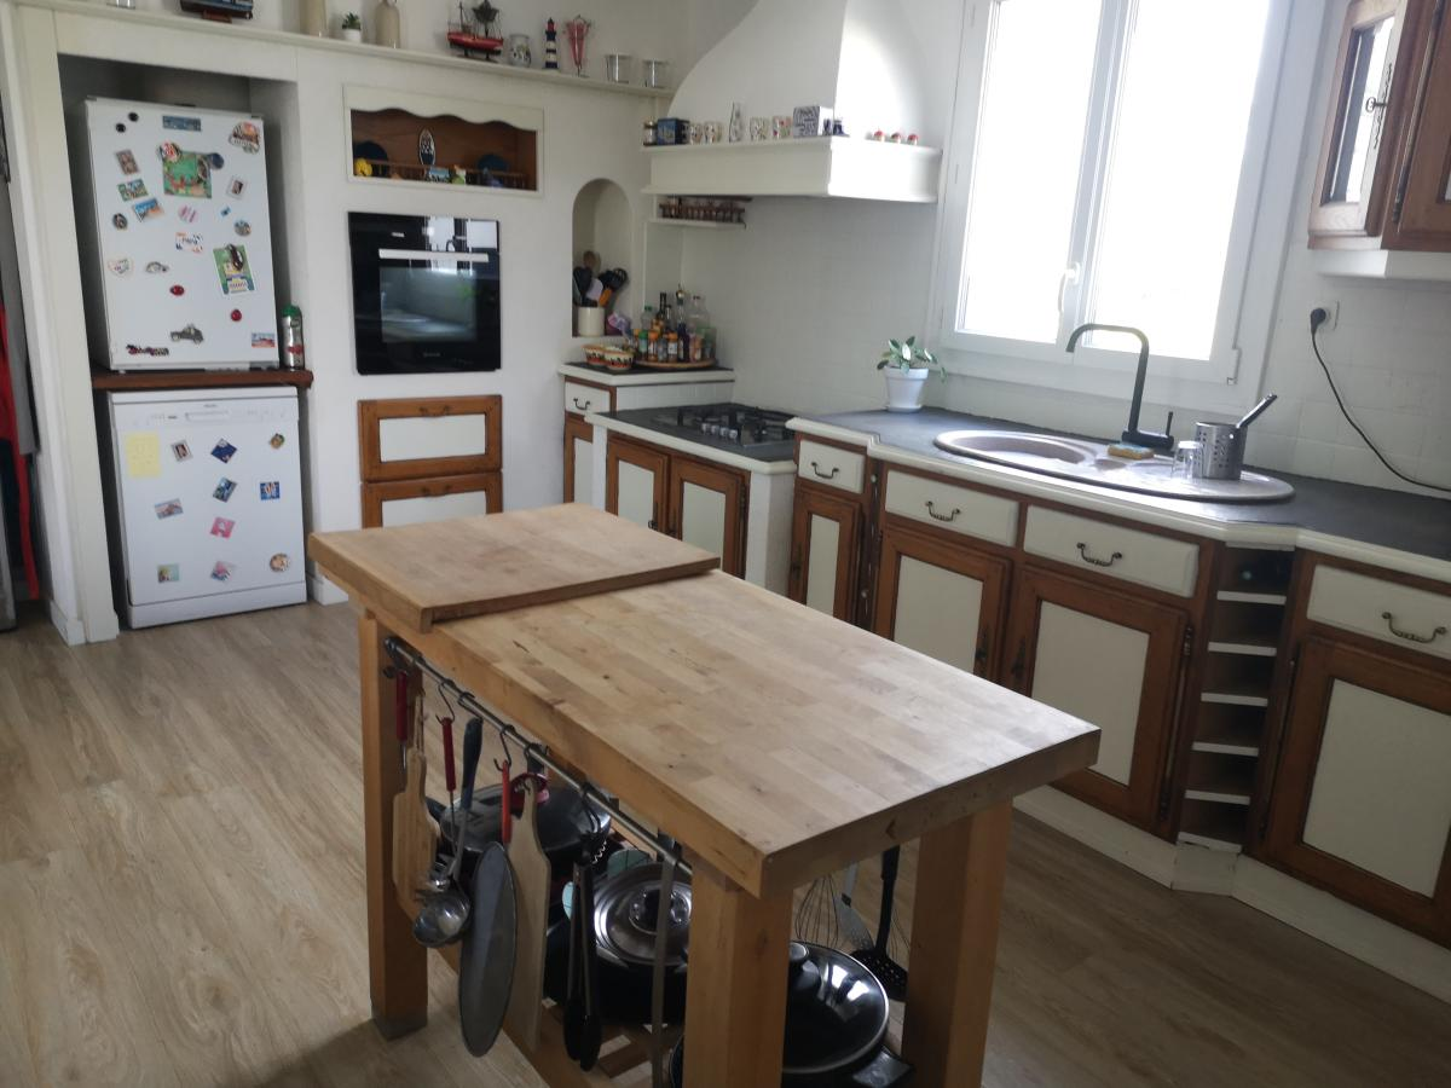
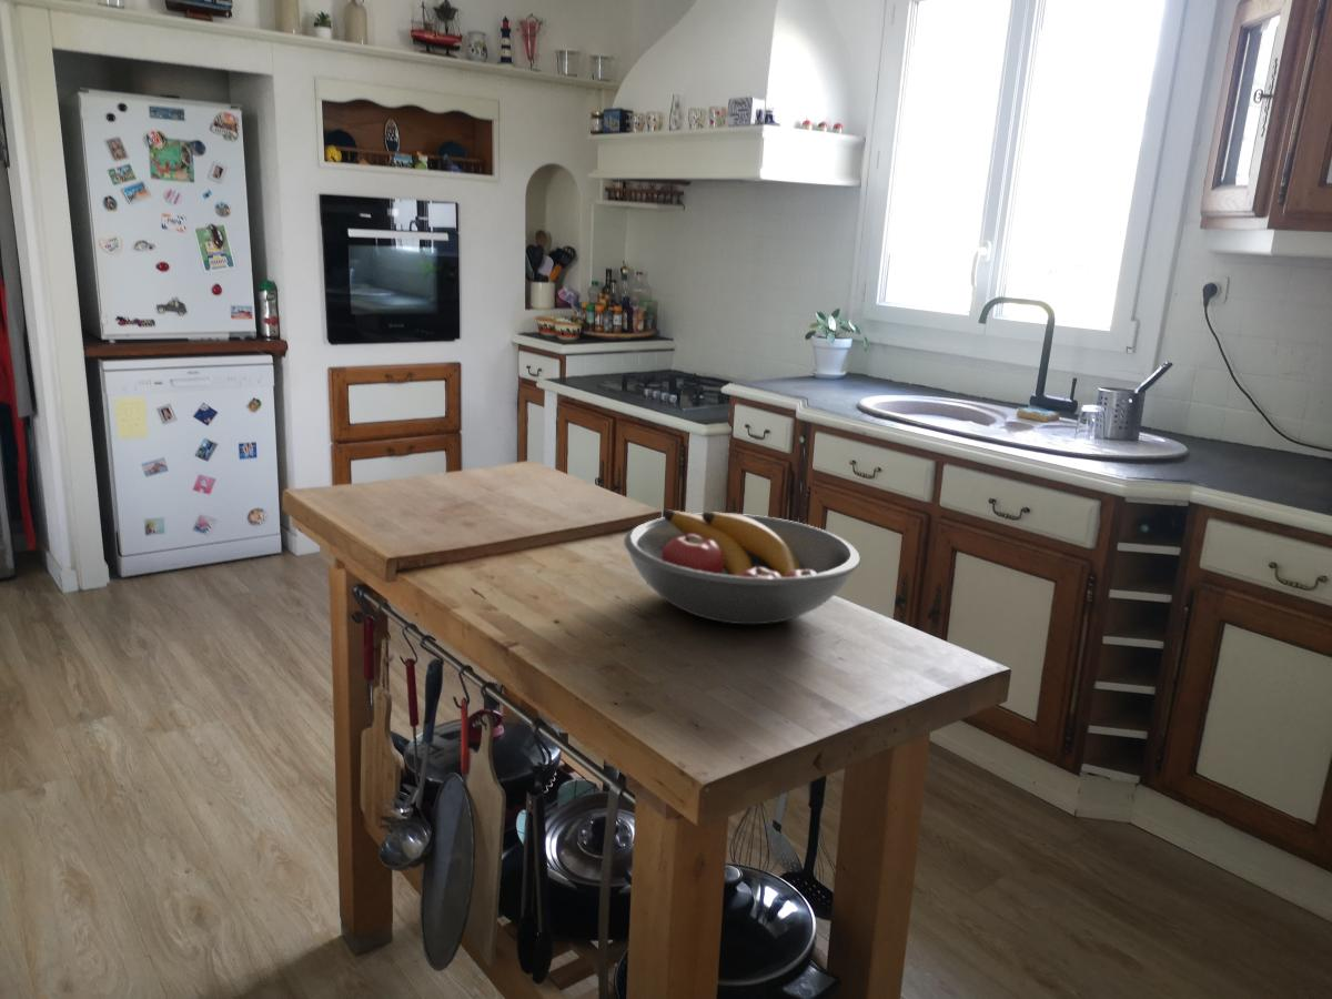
+ fruit bowl [623,508,861,625]
